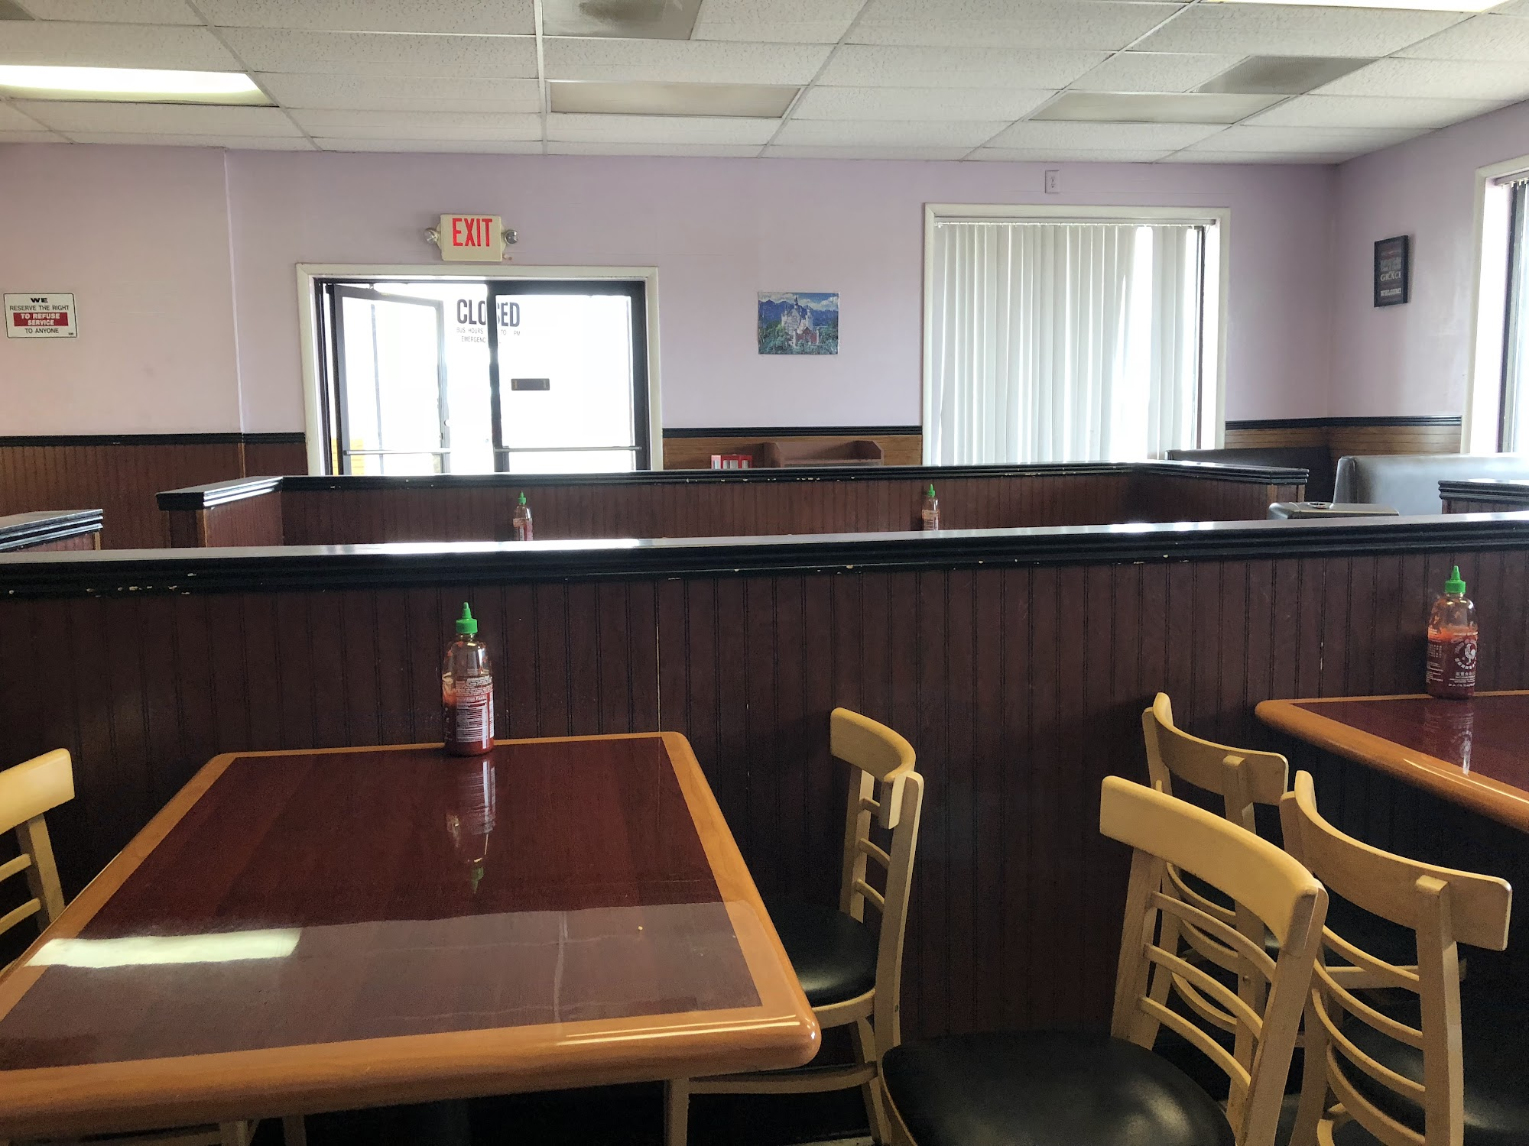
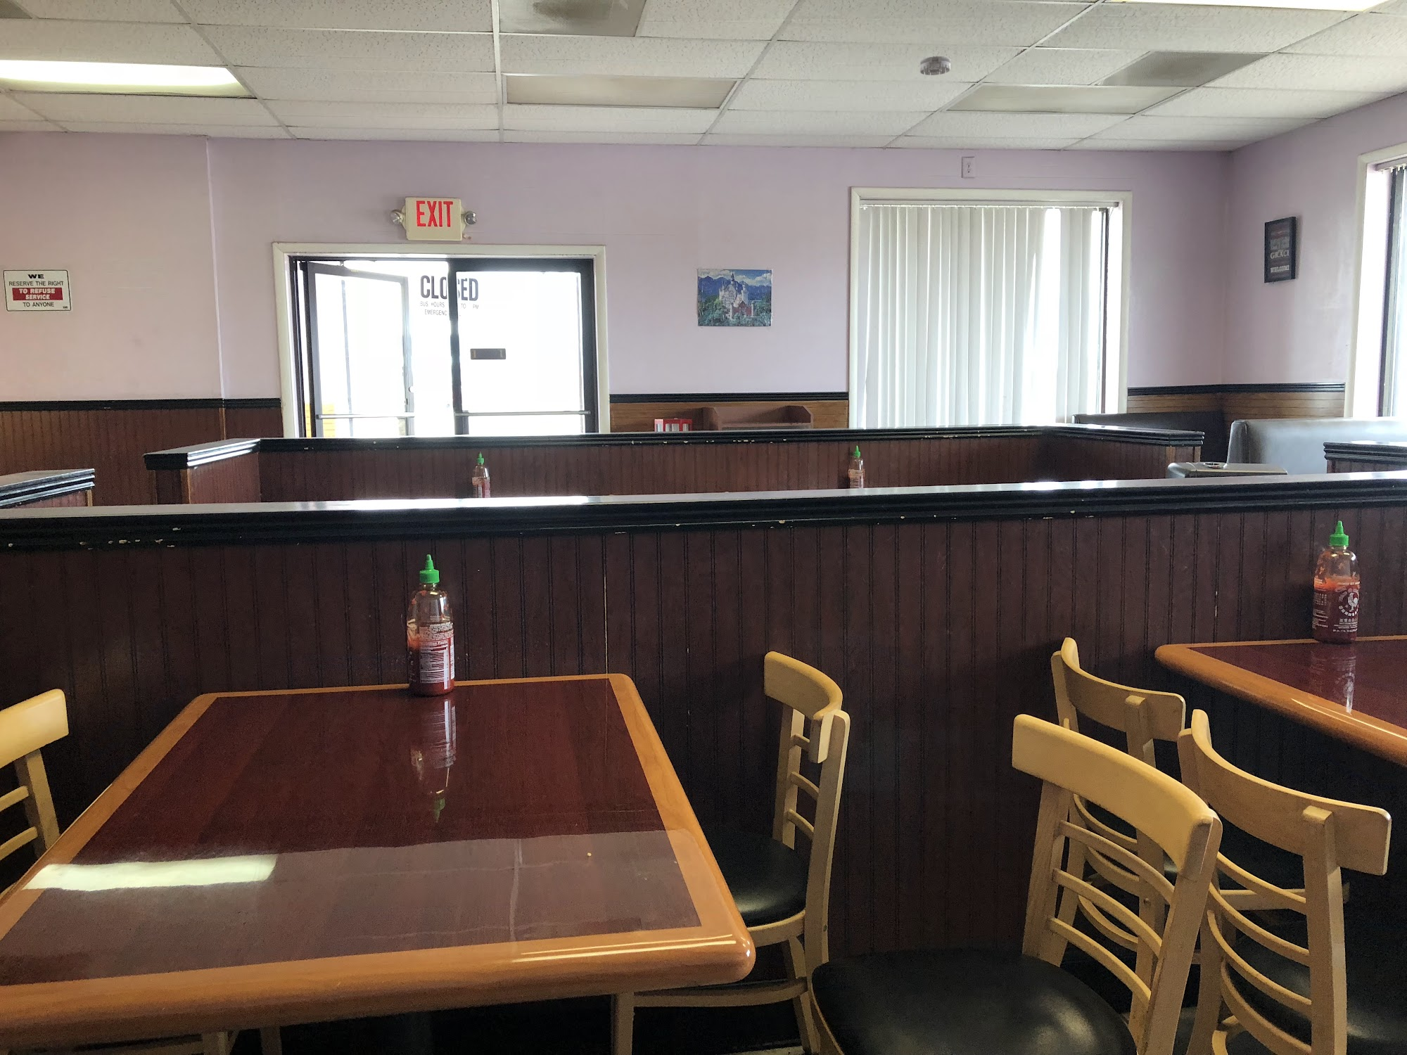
+ smoke detector [920,55,952,76]
